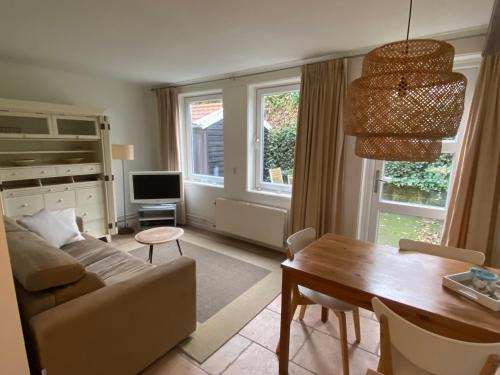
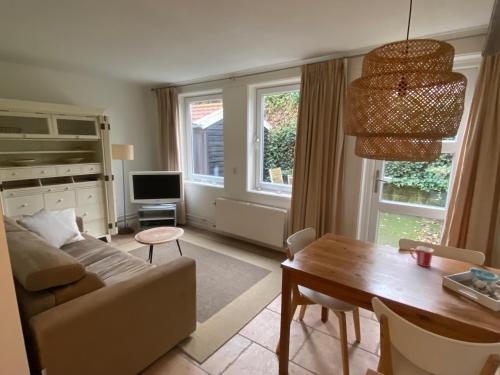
+ mug [409,245,435,268]
